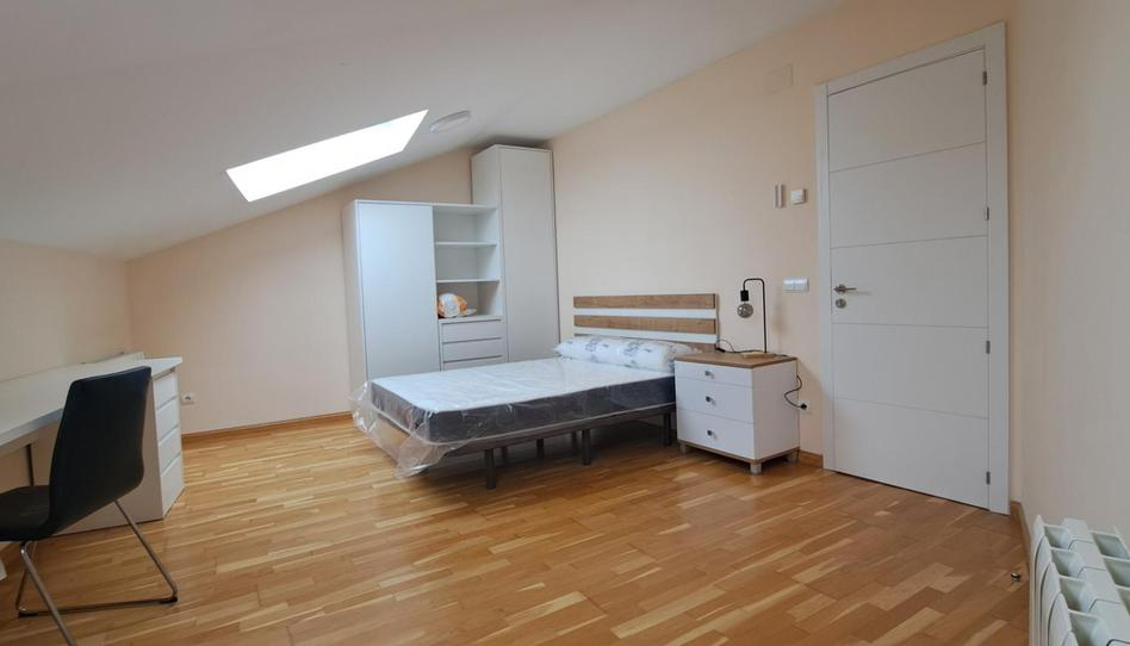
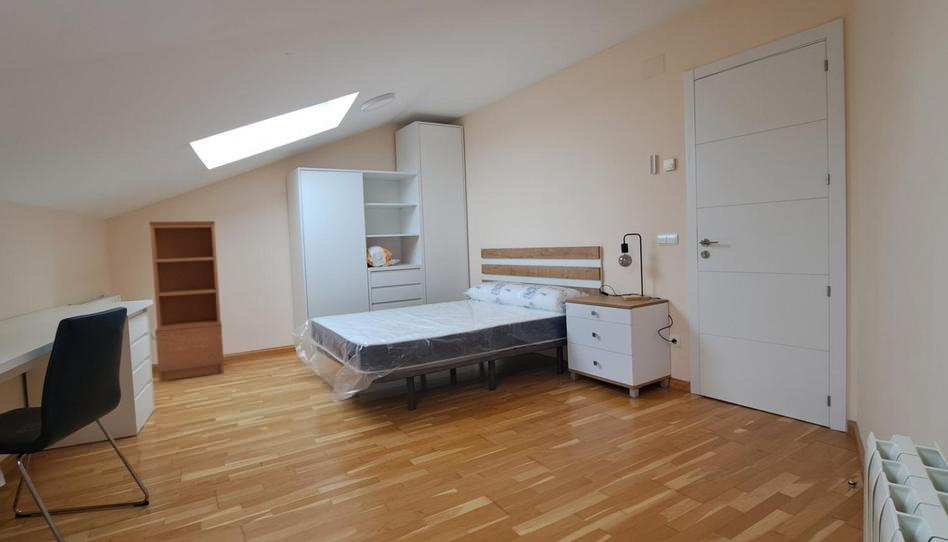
+ bookshelf [148,220,225,383]
